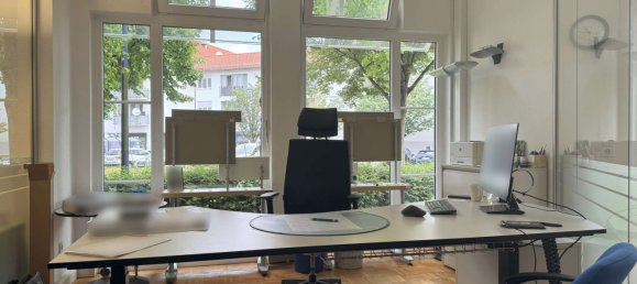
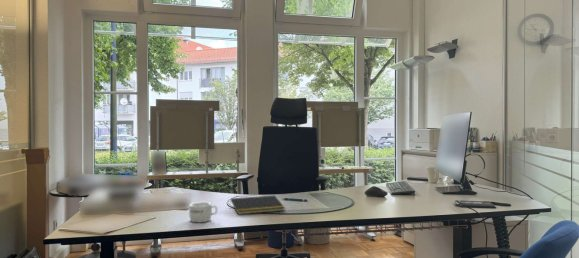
+ notepad [229,195,286,215]
+ mug [188,201,218,223]
